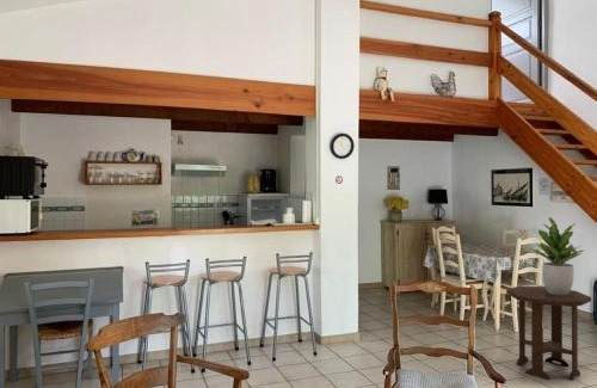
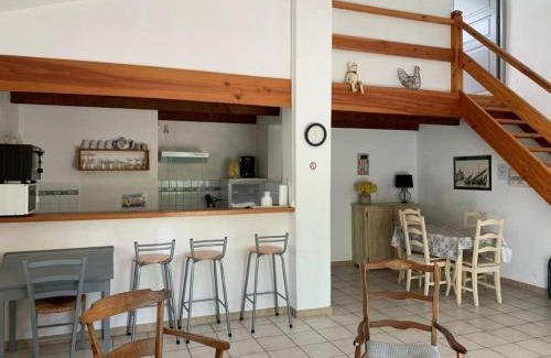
- side table [505,285,592,381]
- potted plant [529,216,585,295]
